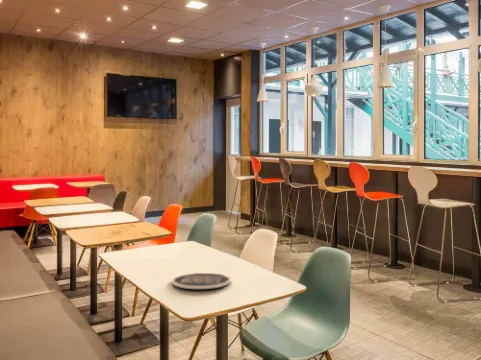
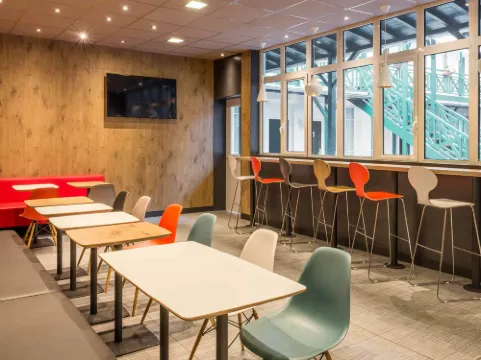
- plate [171,272,232,290]
